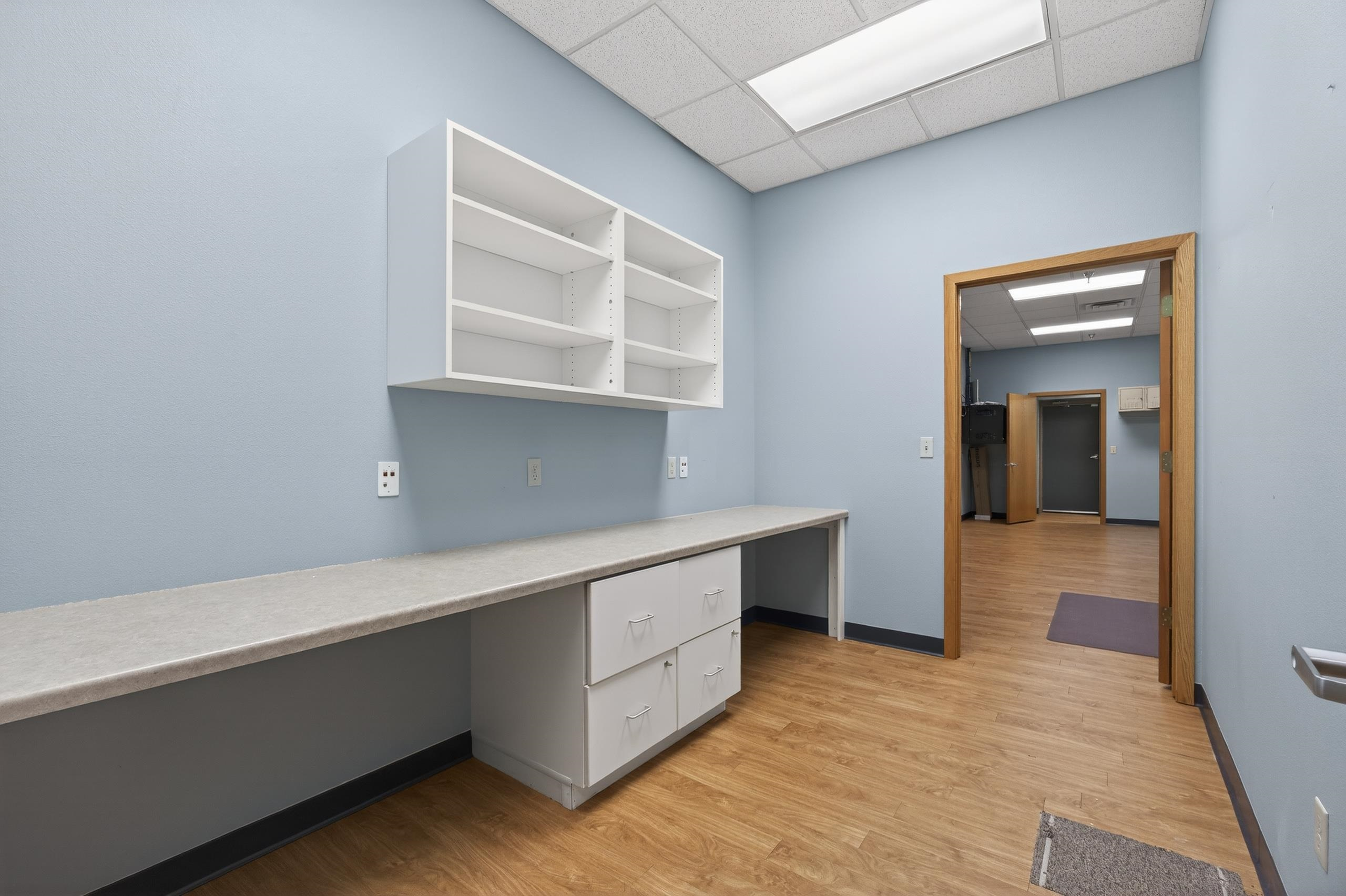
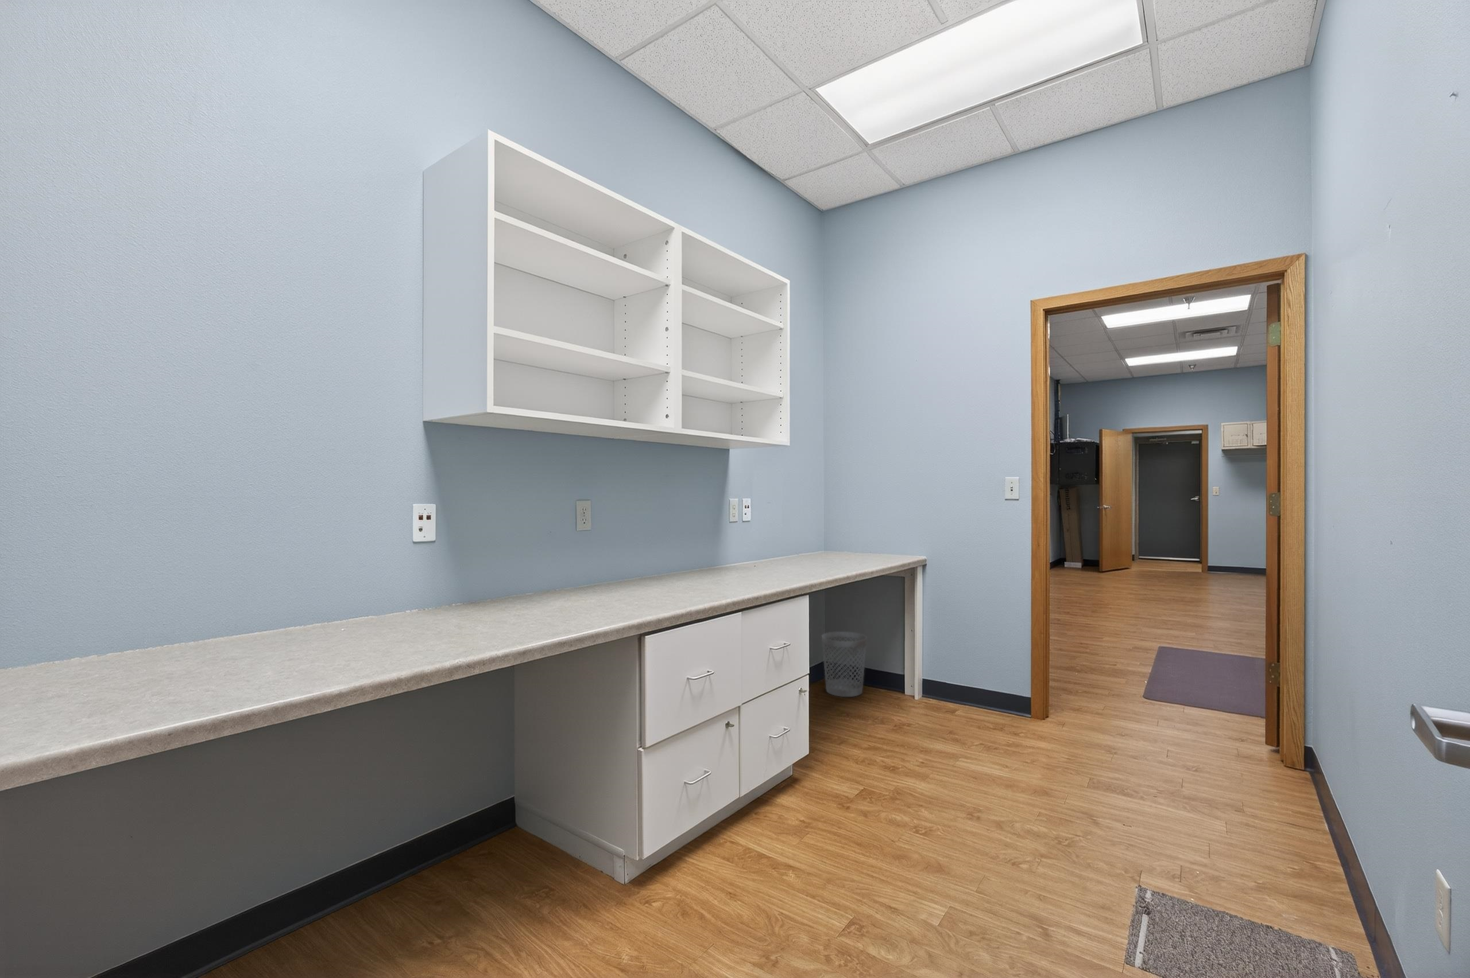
+ wastebasket [821,631,867,697]
